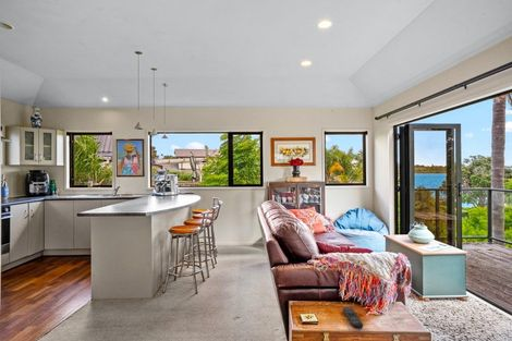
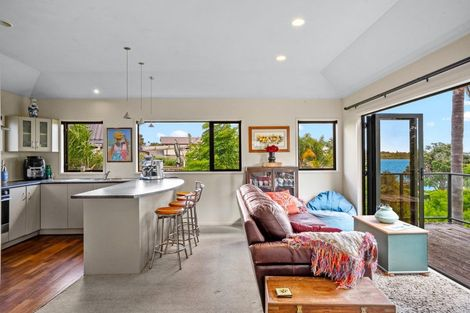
- remote control [342,306,364,329]
